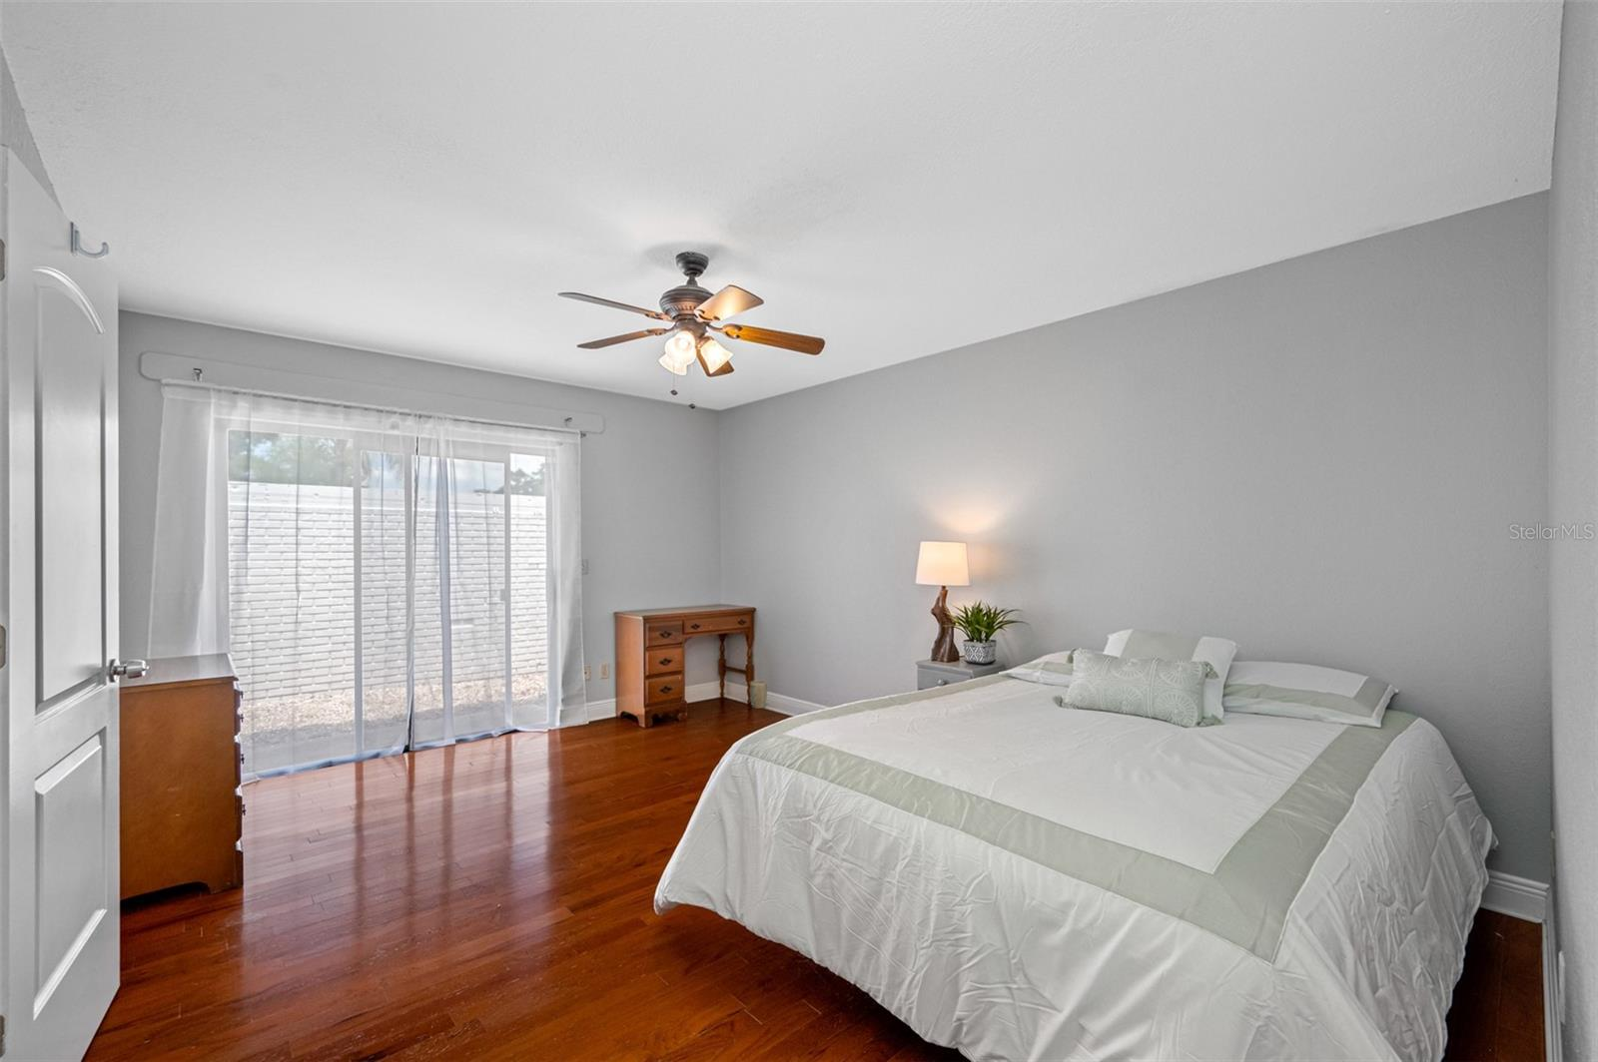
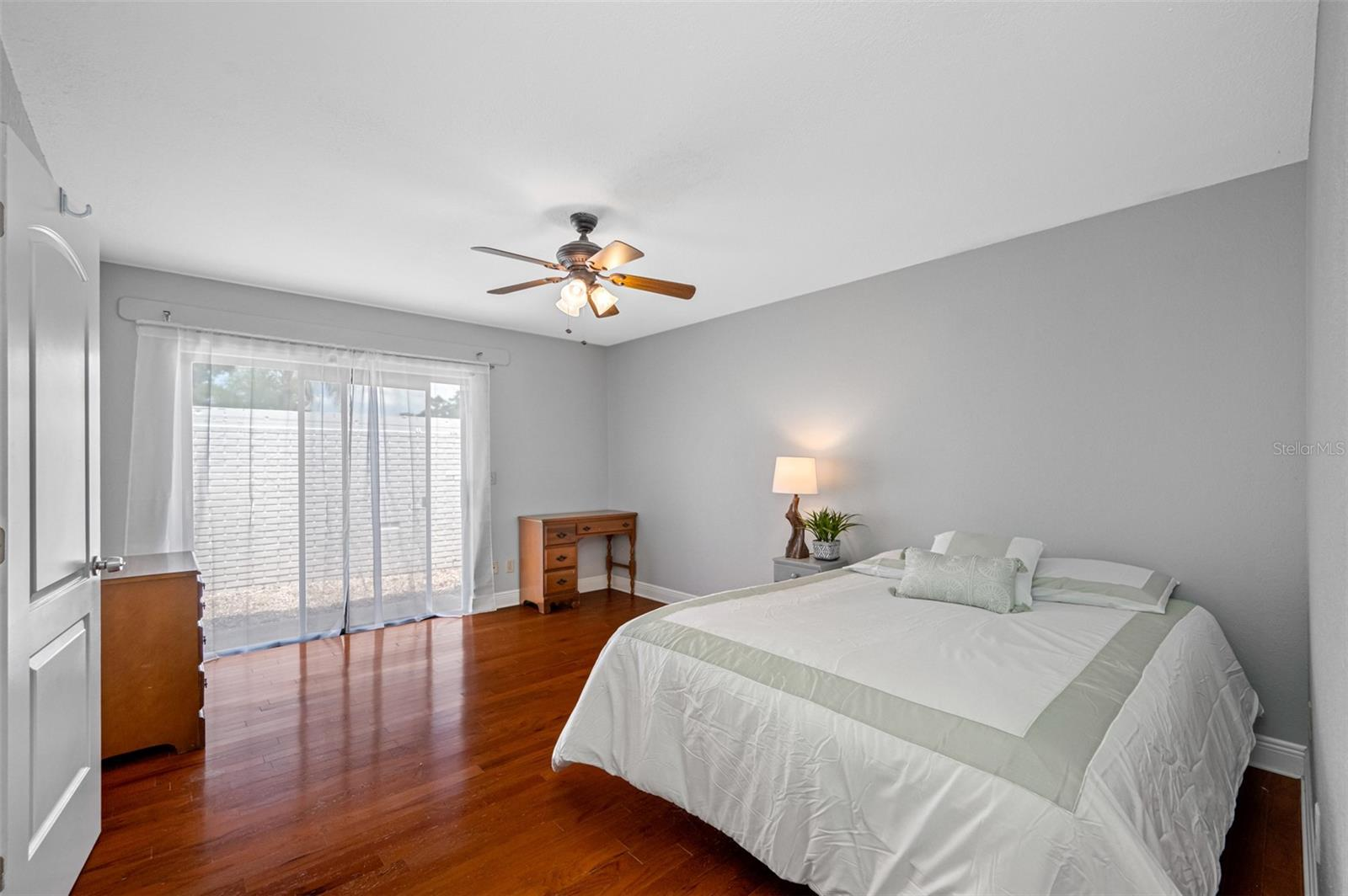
- plant pot [749,679,768,710]
